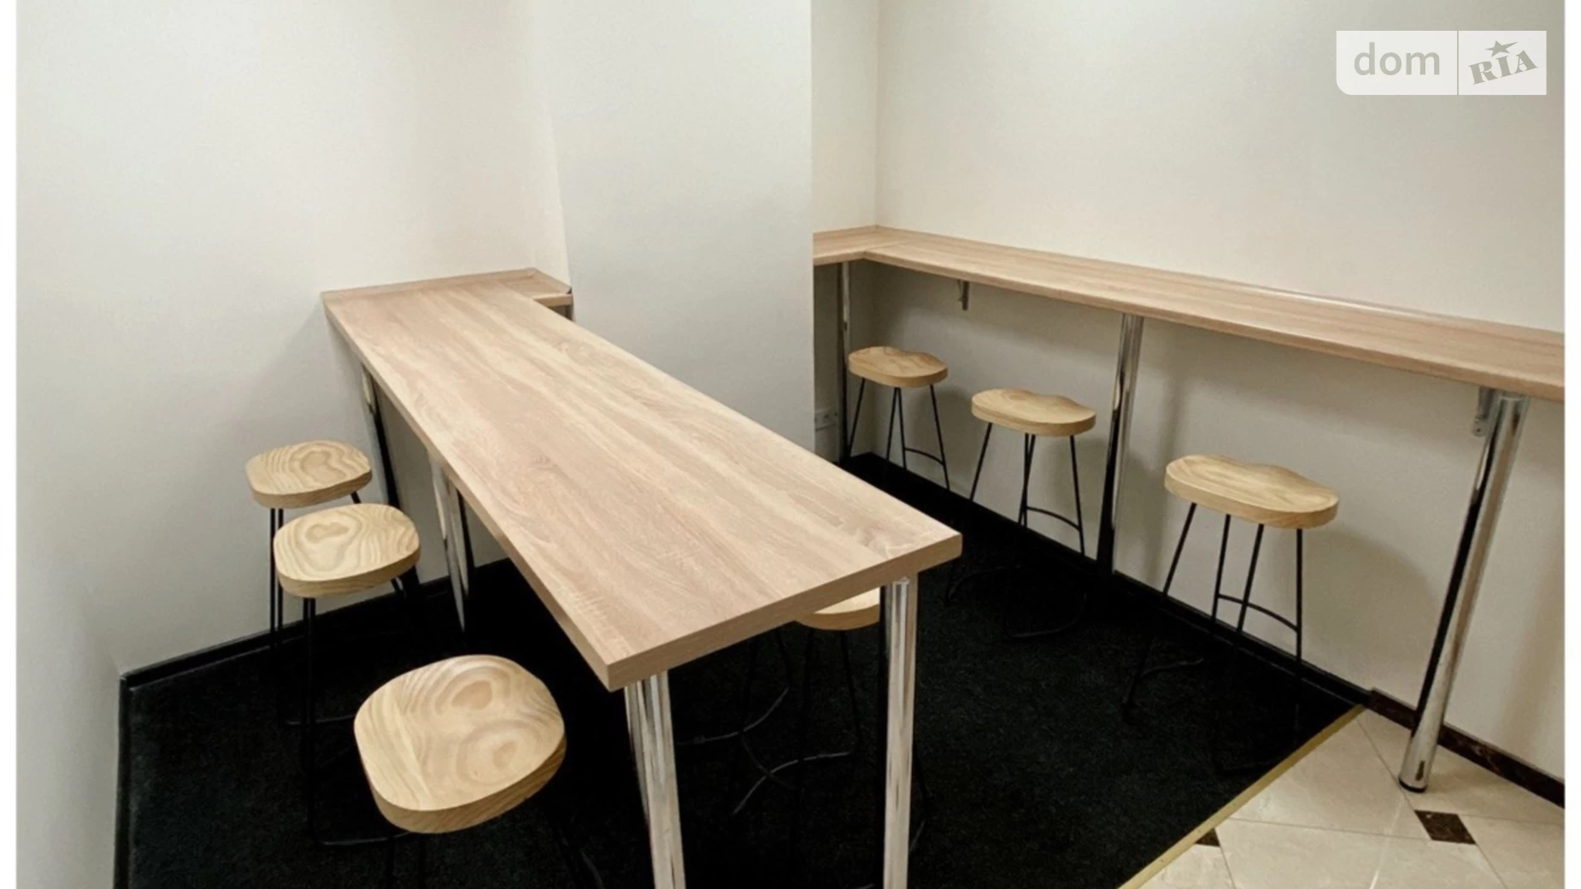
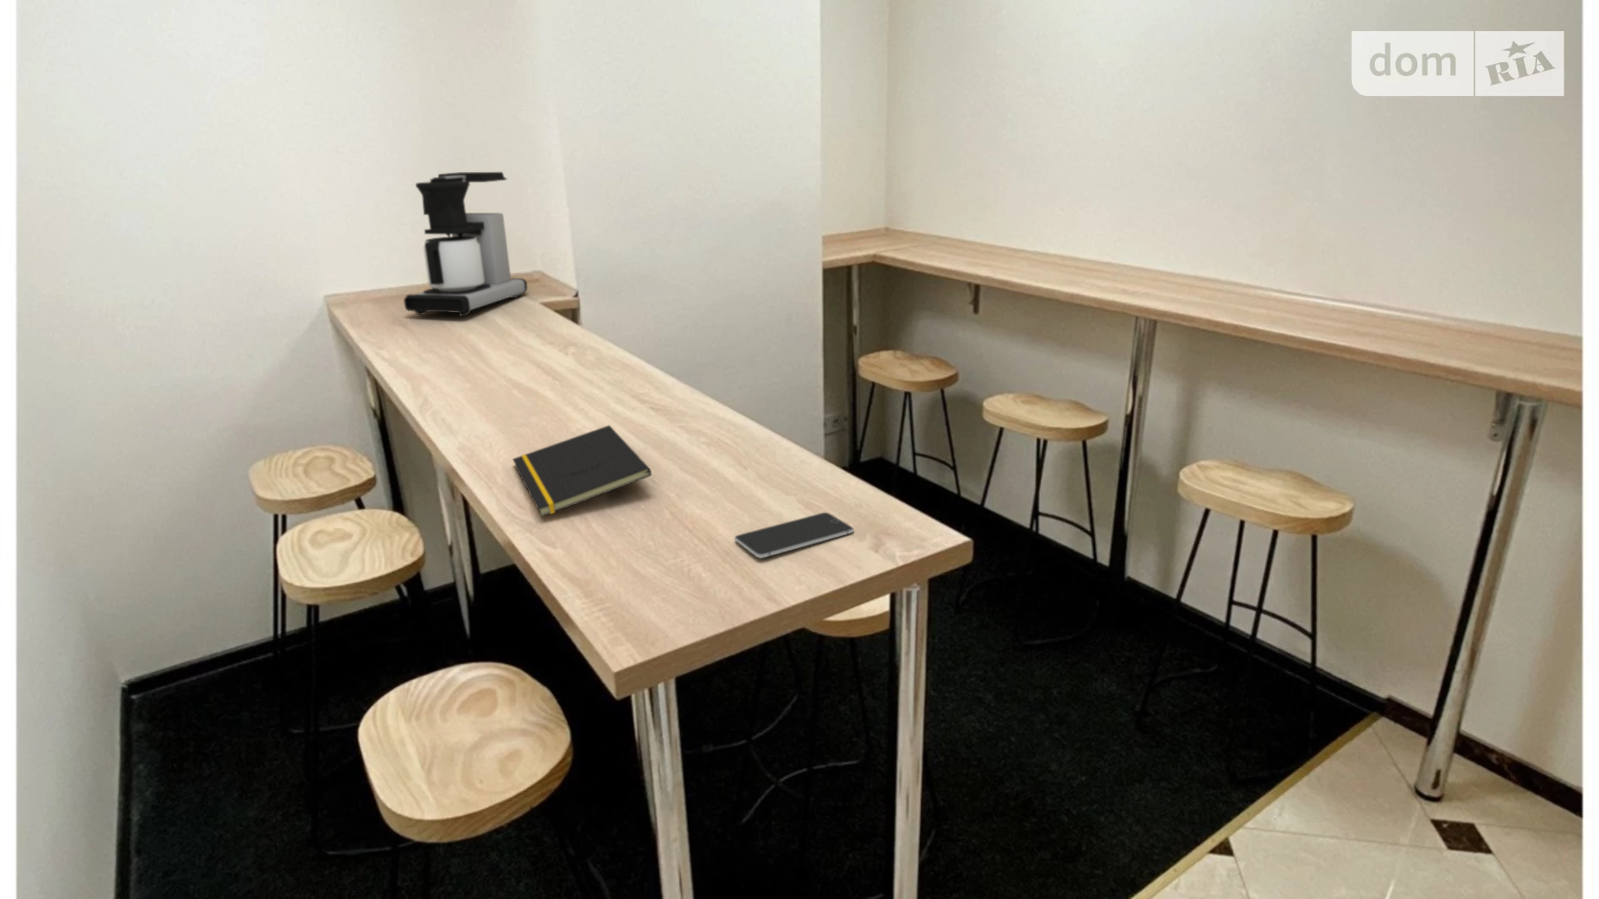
+ coffee maker [403,171,528,317]
+ smartphone [734,512,854,560]
+ notepad [512,425,652,518]
